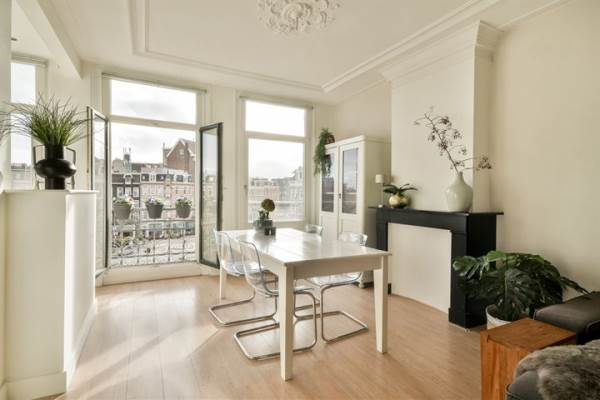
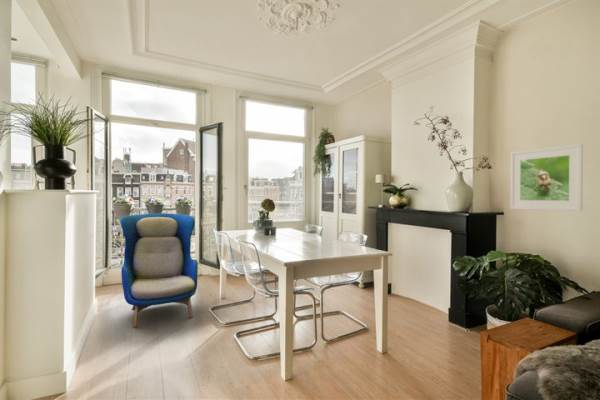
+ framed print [509,143,584,212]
+ armchair [119,212,199,328]
